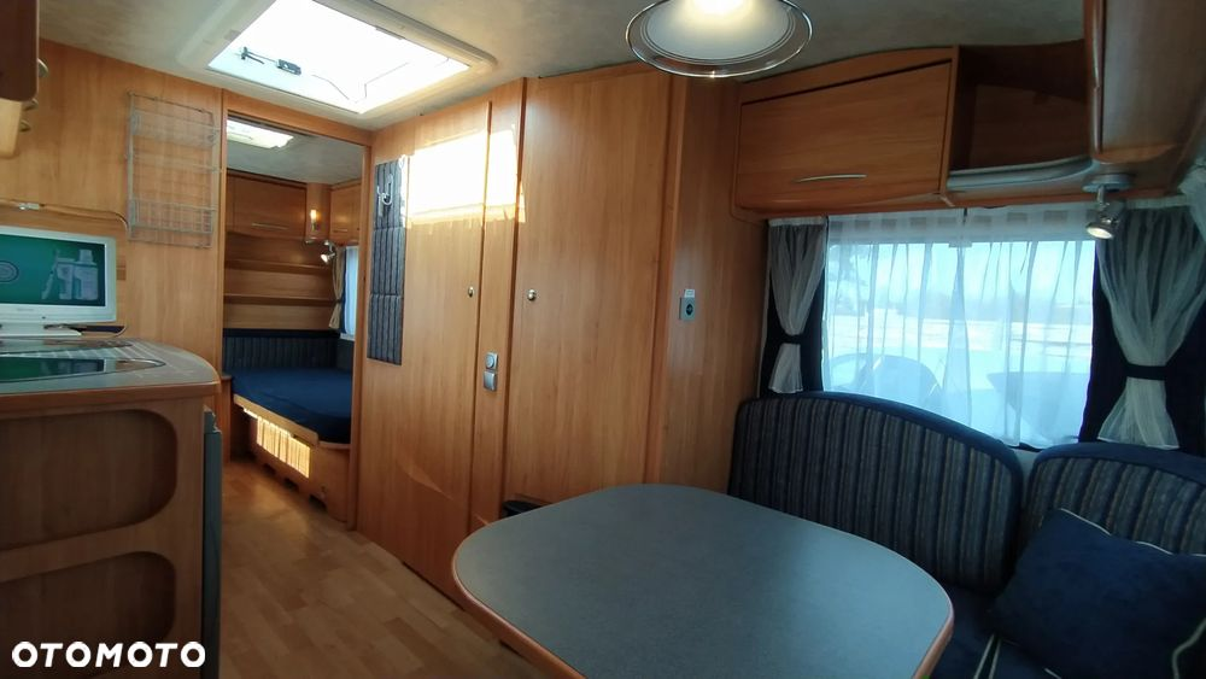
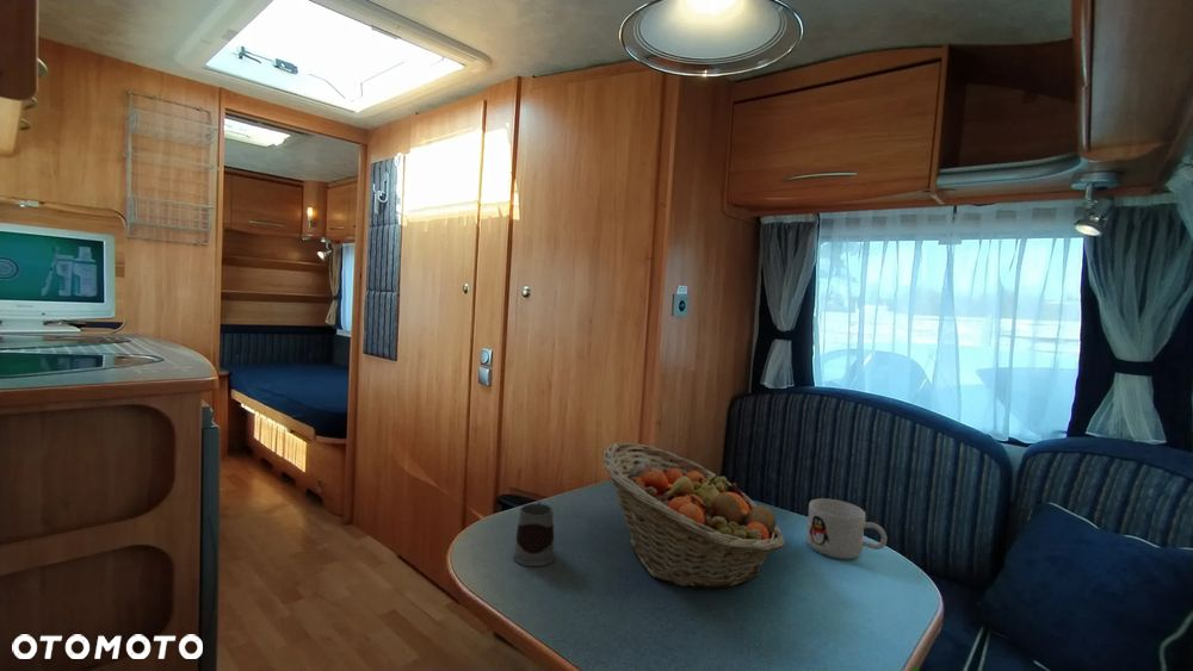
+ mug [512,499,556,567]
+ fruit basket [601,441,786,590]
+ mug [805,498,888,560]
